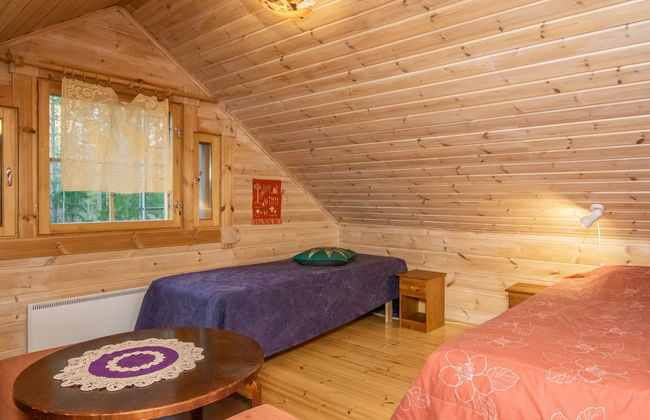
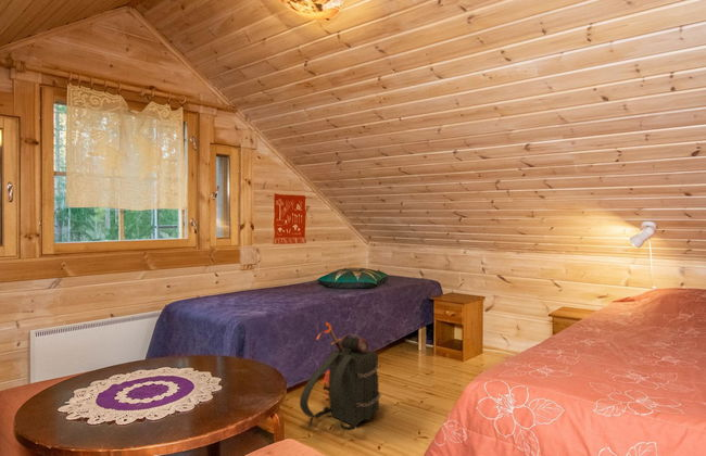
+ backpack [299,321,382,432]
